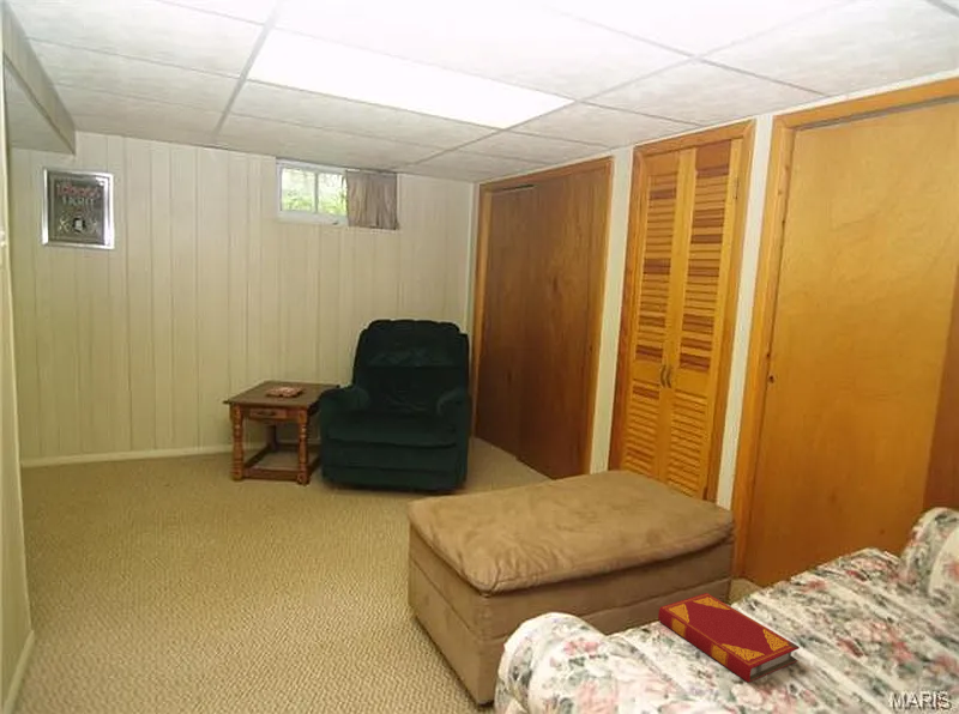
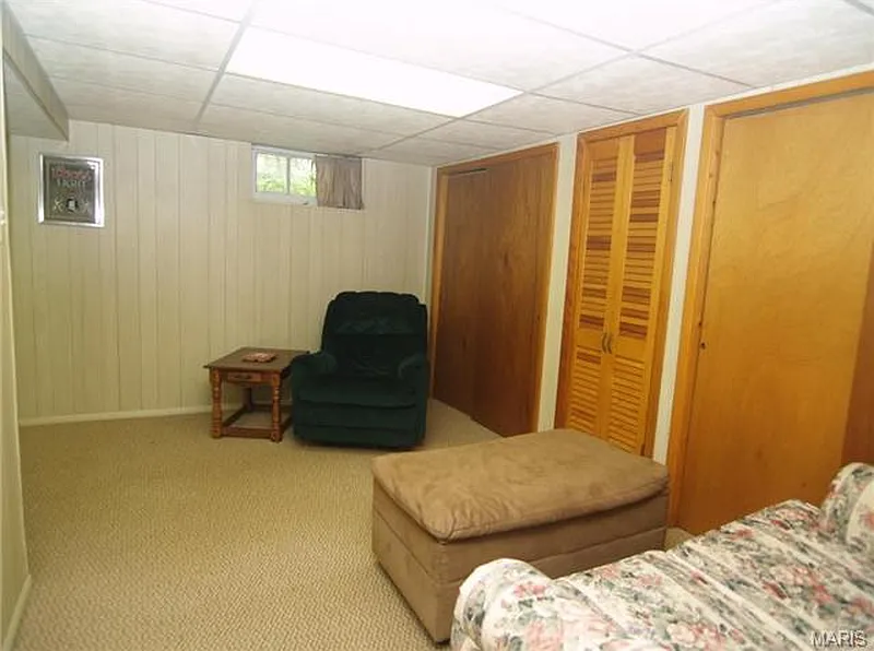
- hardback book [657,592,801,684]
